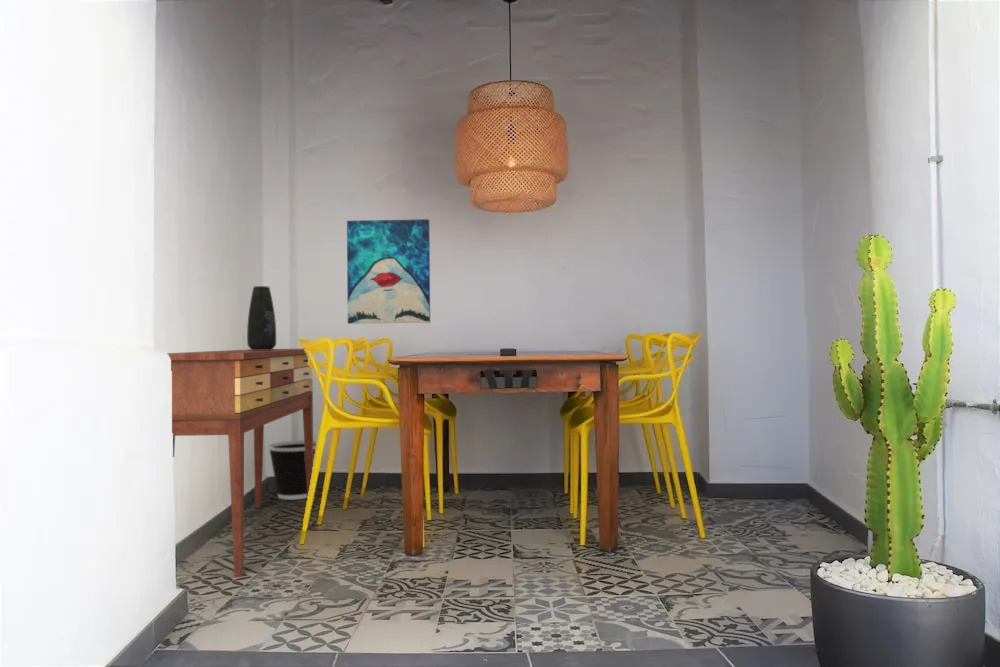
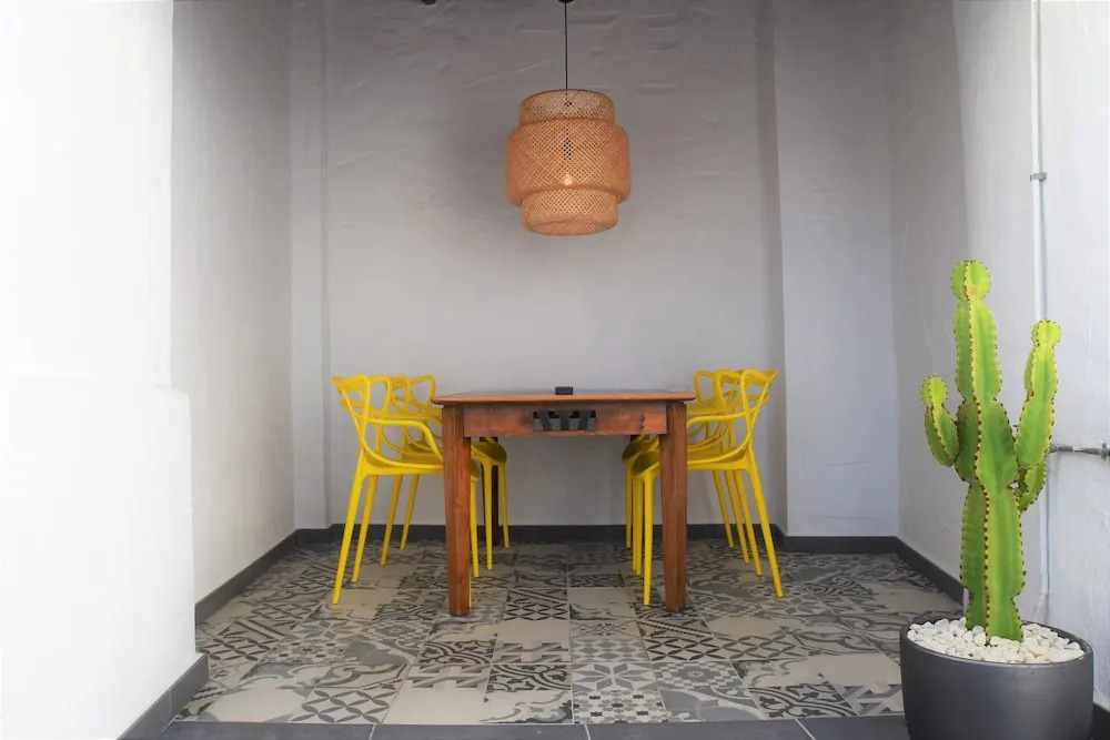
- wastebasket [267,440,317,501]
- wall art [346,218,431,325]
- vase [246,285,277,350]
- console table [166,348,315,578]
